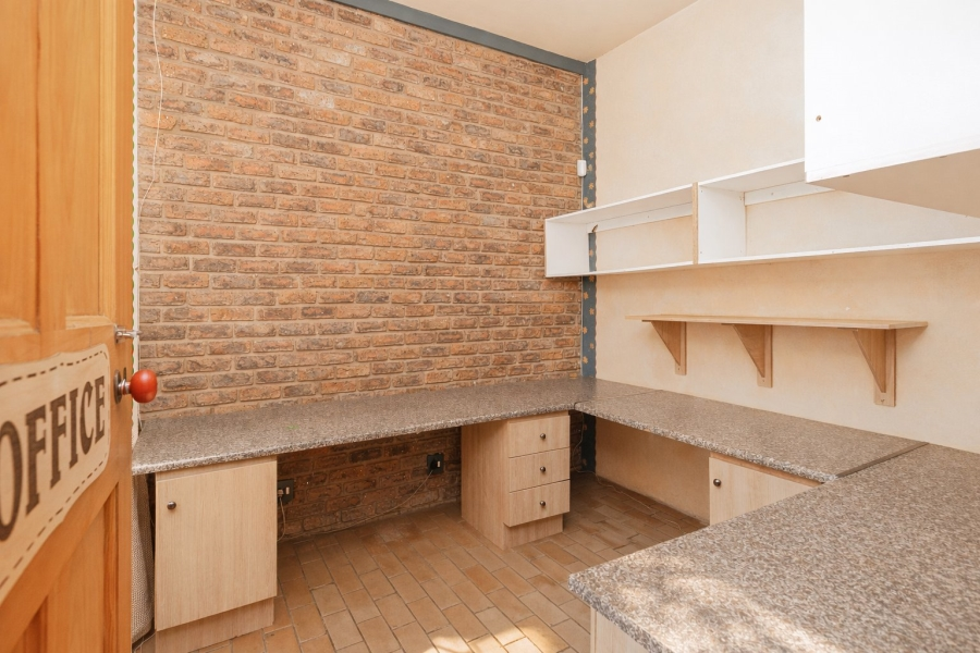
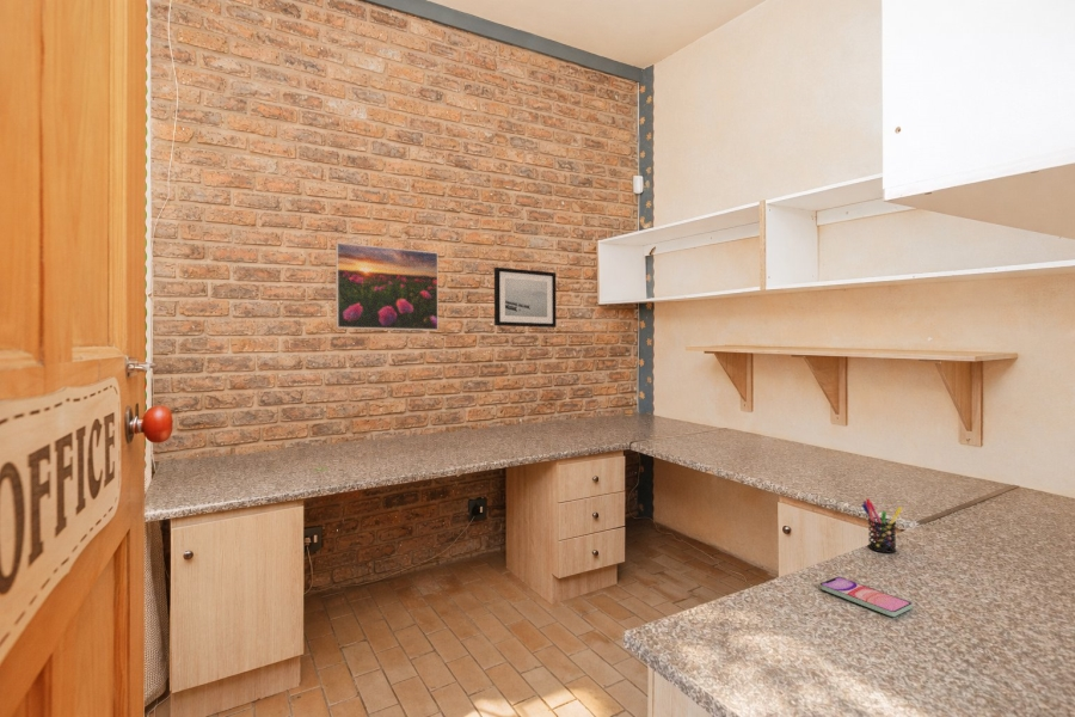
+ pen holder [861,497,903,553]
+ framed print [334,241,440,332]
+ smartphone [818,576,914,618]
+ wall art [493,266,558,329]
